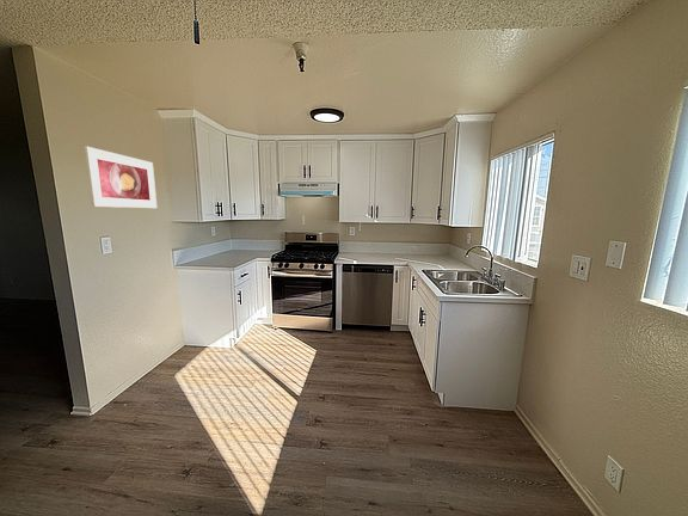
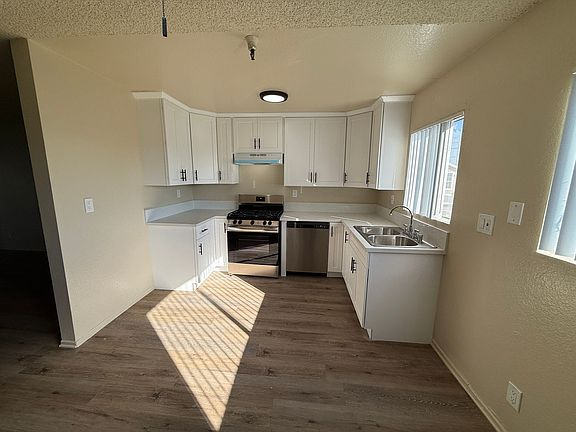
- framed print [84,146,158,209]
